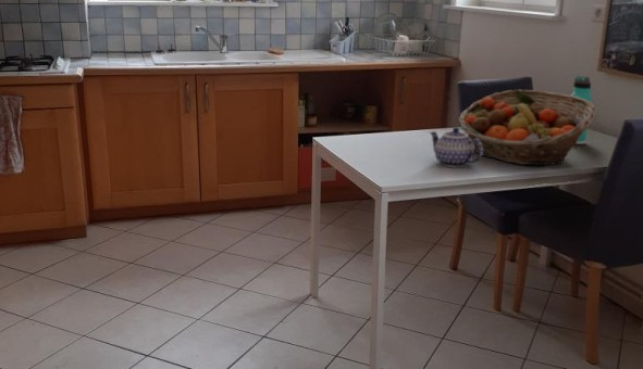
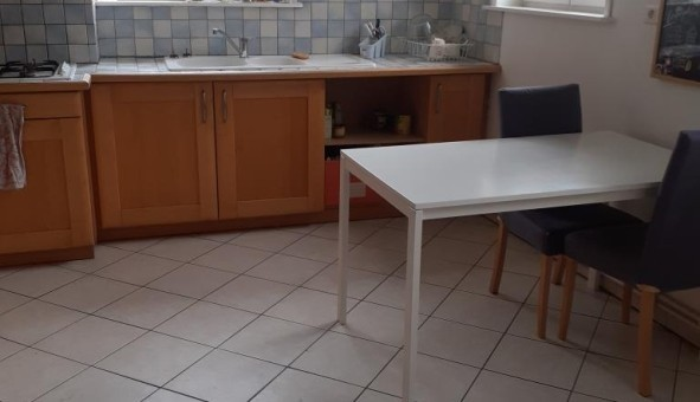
- teapot [429,126,483,168]
- thermos bottle [570,75,593,145]
- fruit basket [457,89,597,166]
